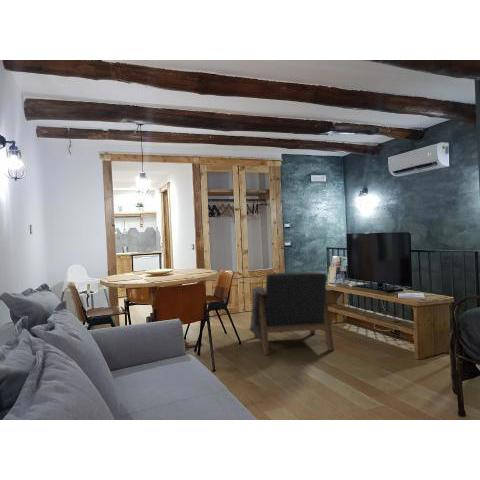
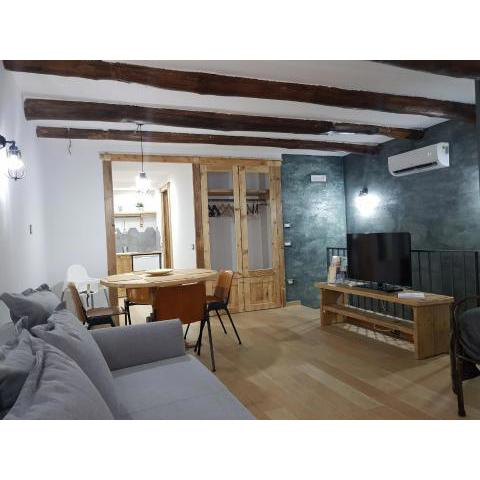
- armchair [249,270,335,356]
